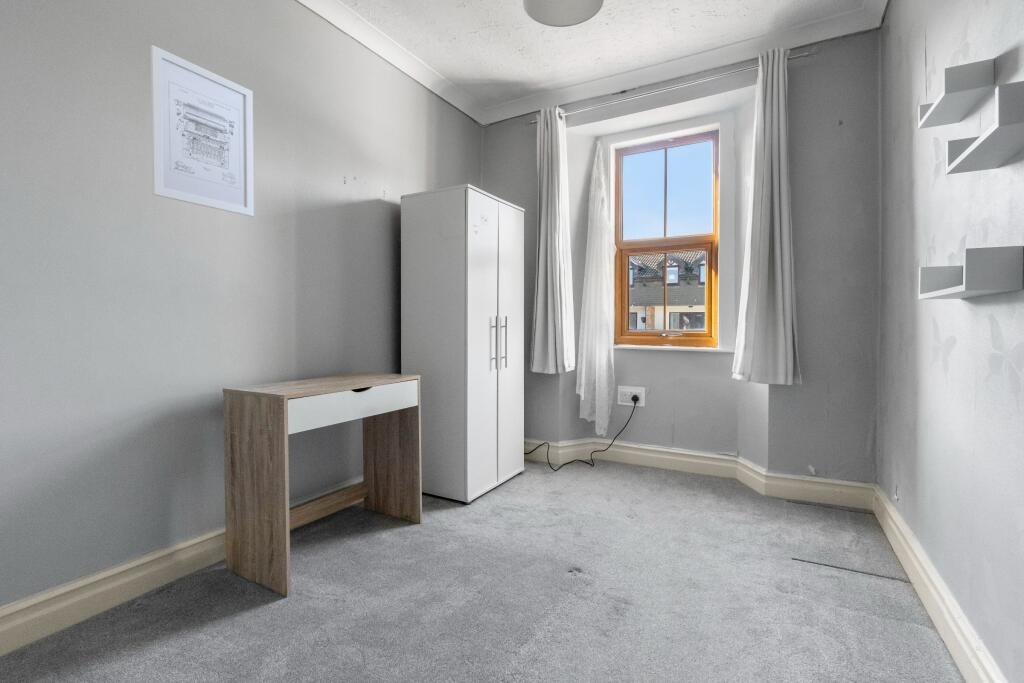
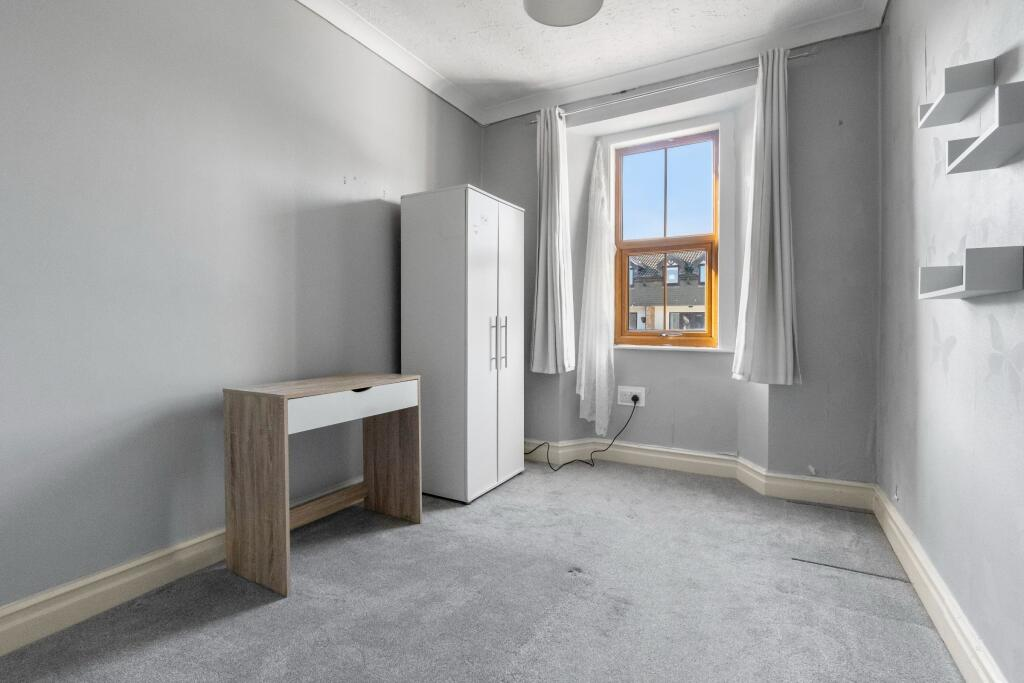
- wall art [150,44,255,218]
